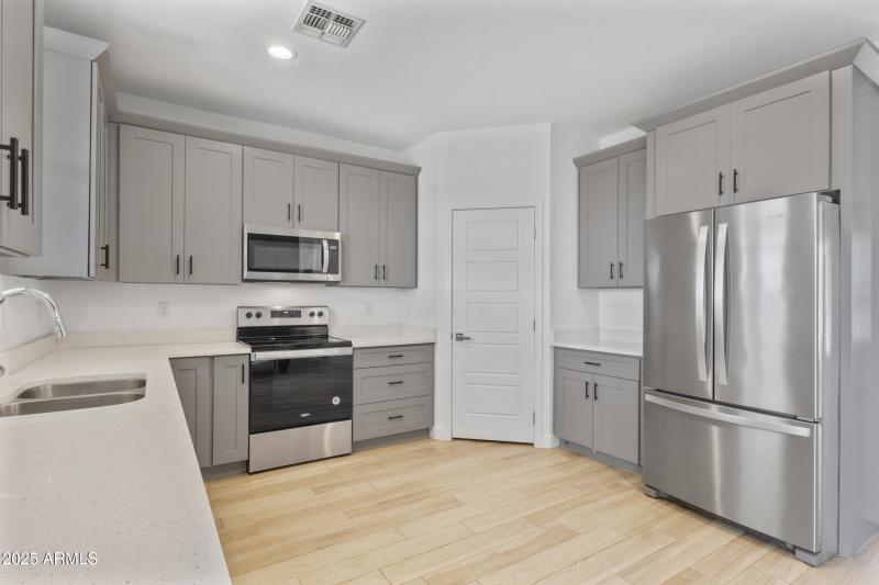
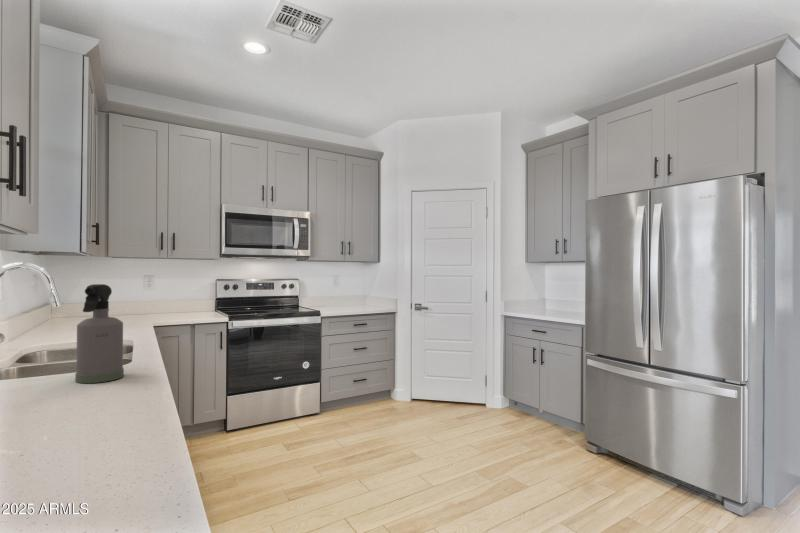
+ spray bottle [74,283,125,384]
